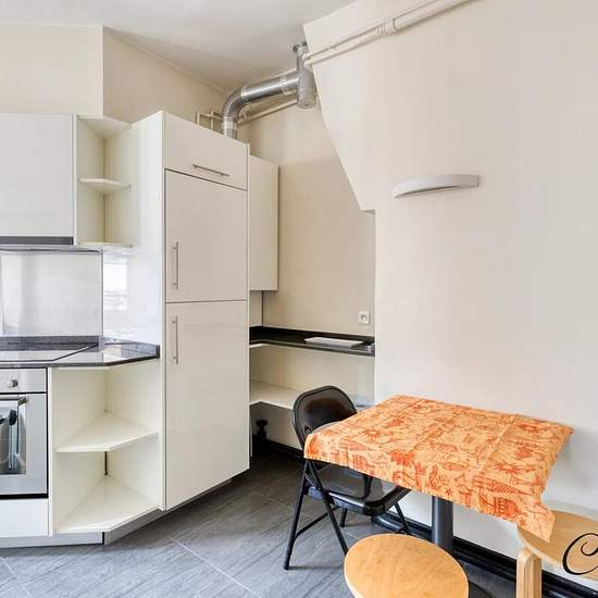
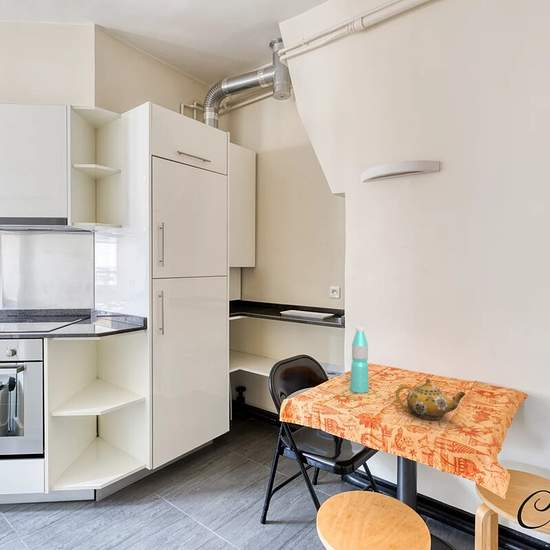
+ water bottle [349,326,370,394]
+ teapot [395,379,467,421]
